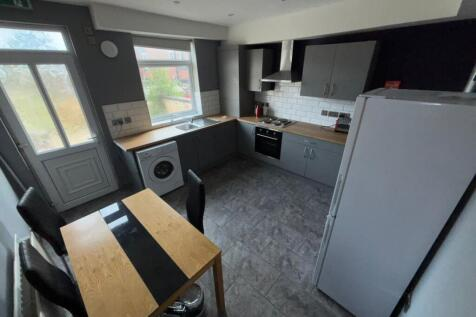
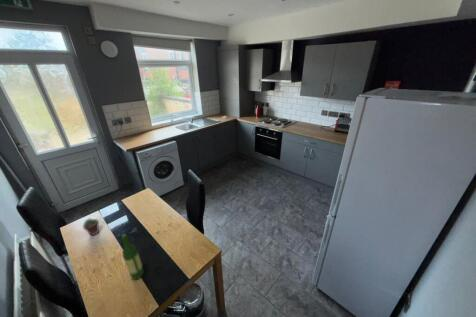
+ potted succulent [82,218,100,236]
+ wine bottle [120,233,145,281]
